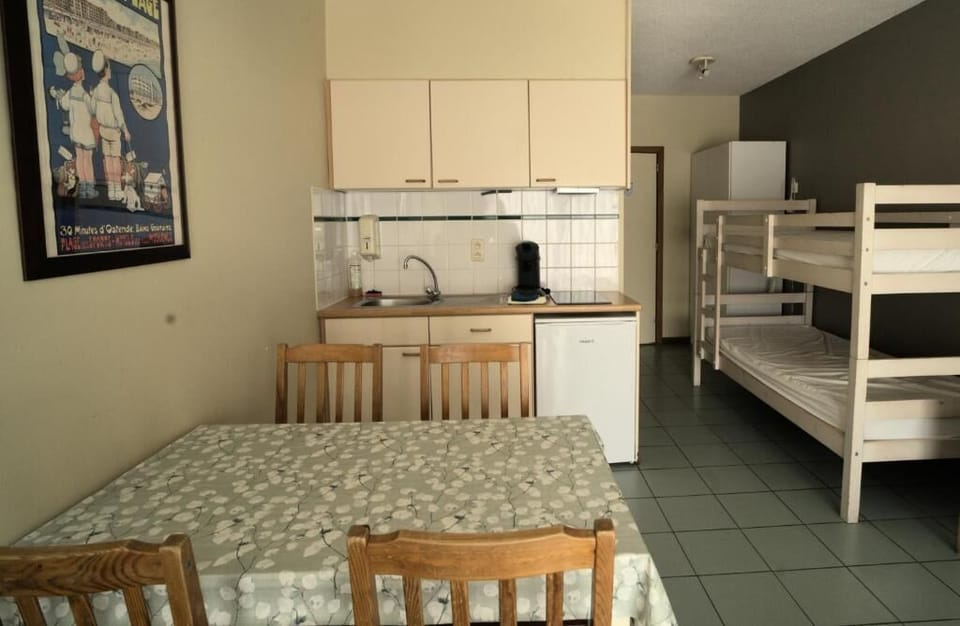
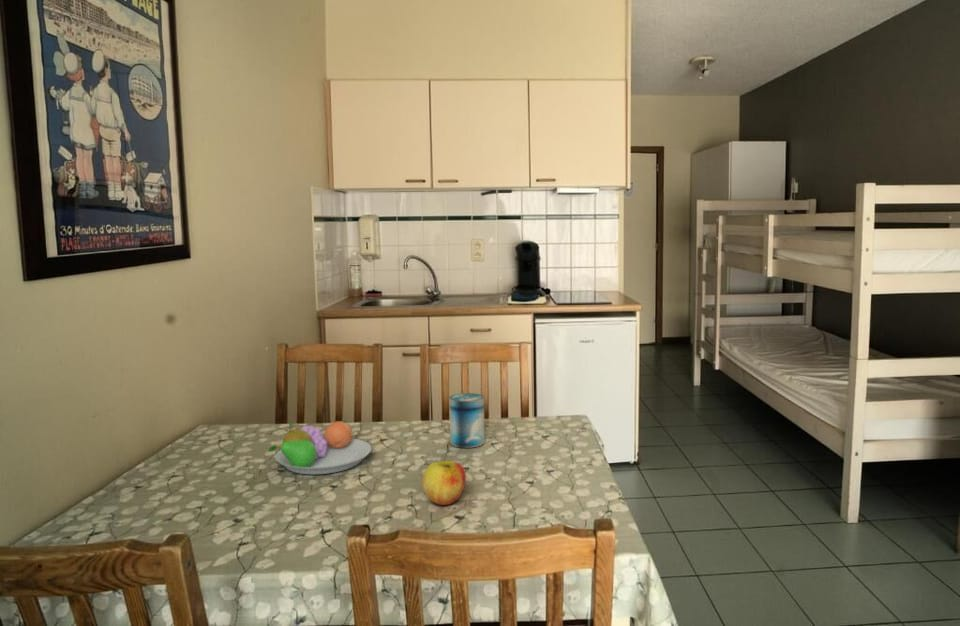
+ apple [421,460,467,506]
+ beverage can [448,392,486,449]
+ fruit bowl [268,419,373,475]
